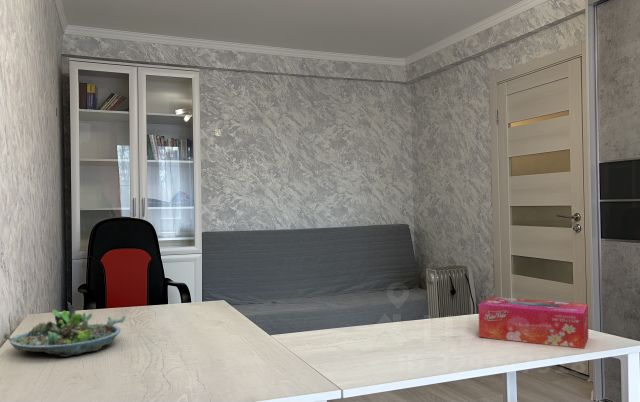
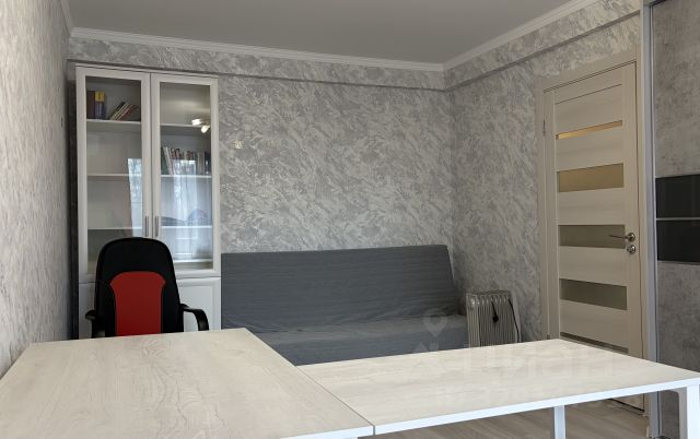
- succulent planter [3,301,127,358]
- tissue box [478,296,589,350]
